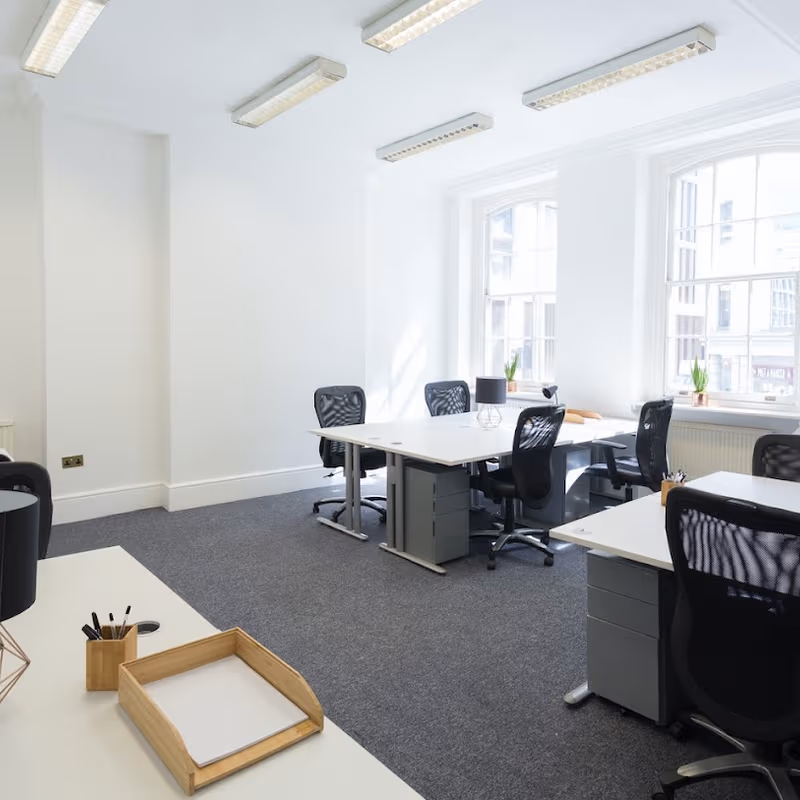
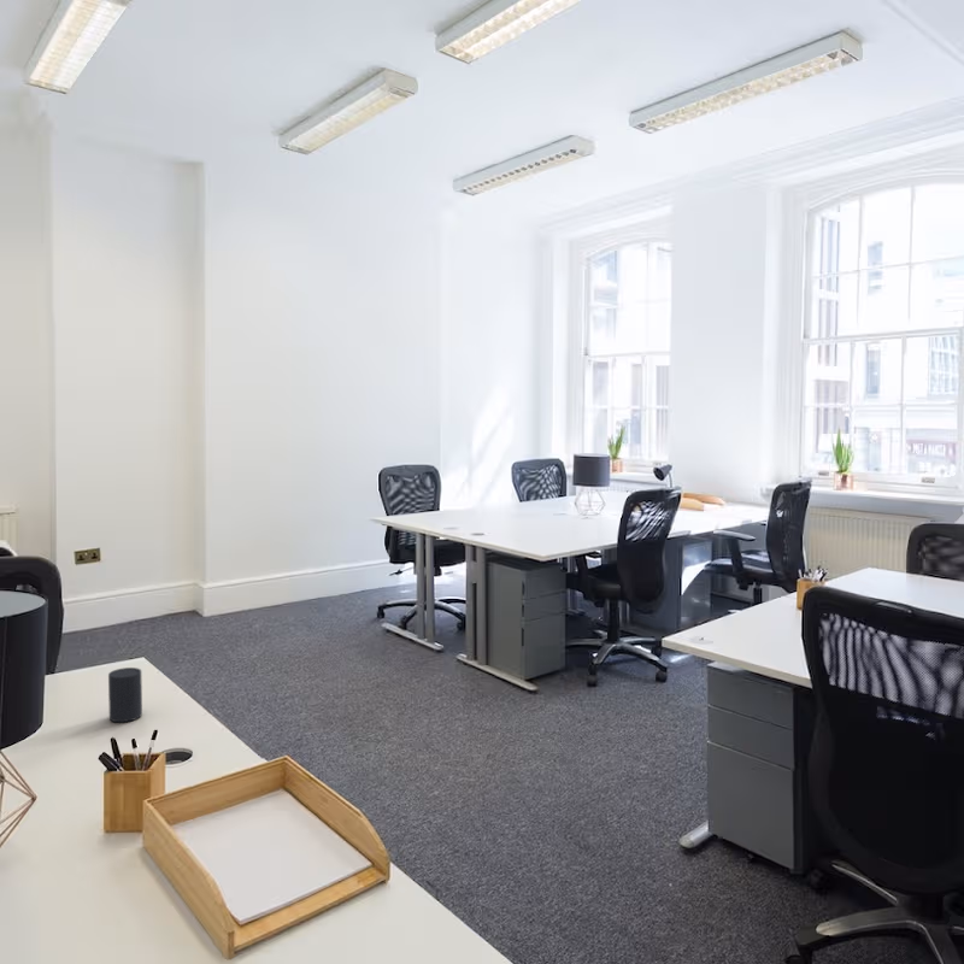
+ cup [107,666,143,723]
